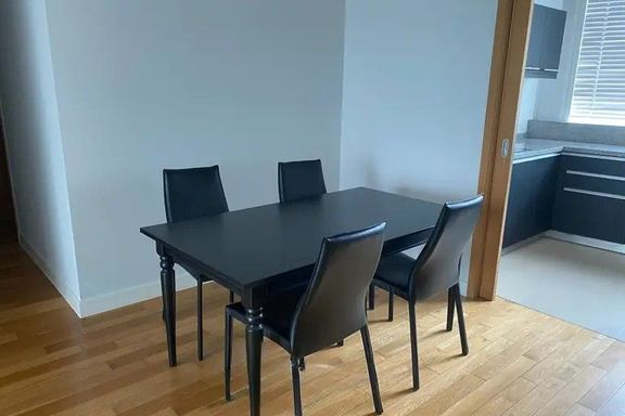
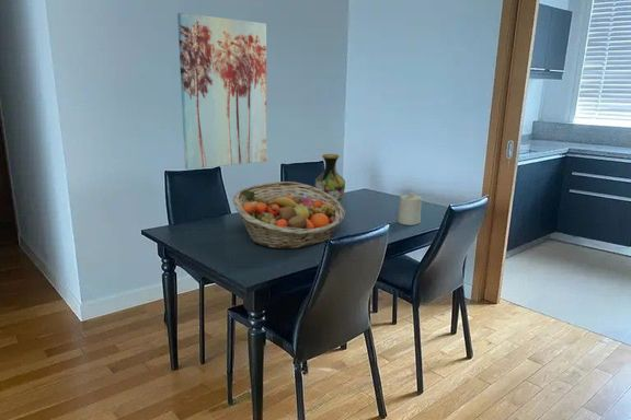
+ fruit basket [232,180,346,250]
+ wall art [176,12,268,171]
+ candle [397,191,423,226]
+ vase [313,153,346,203]
